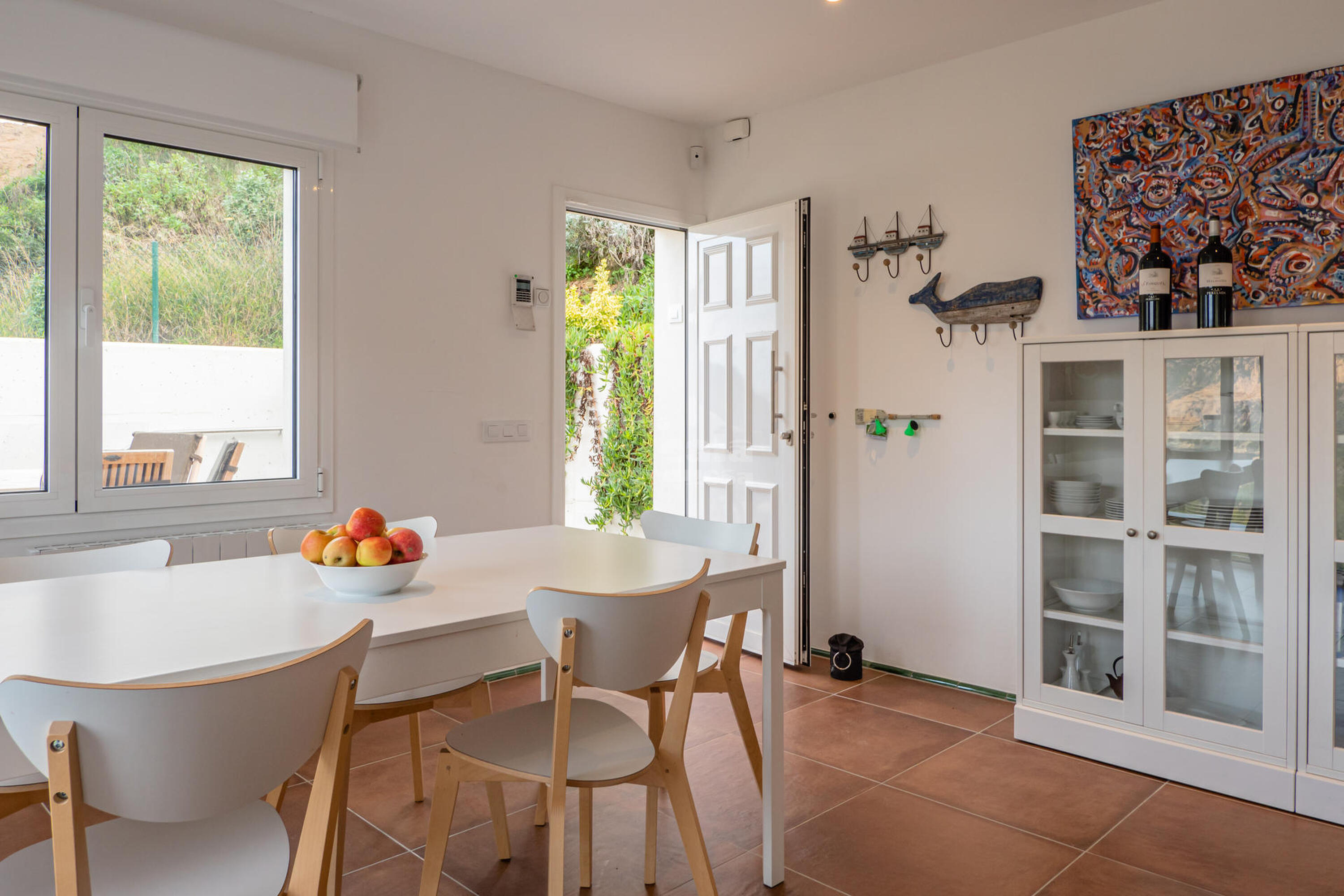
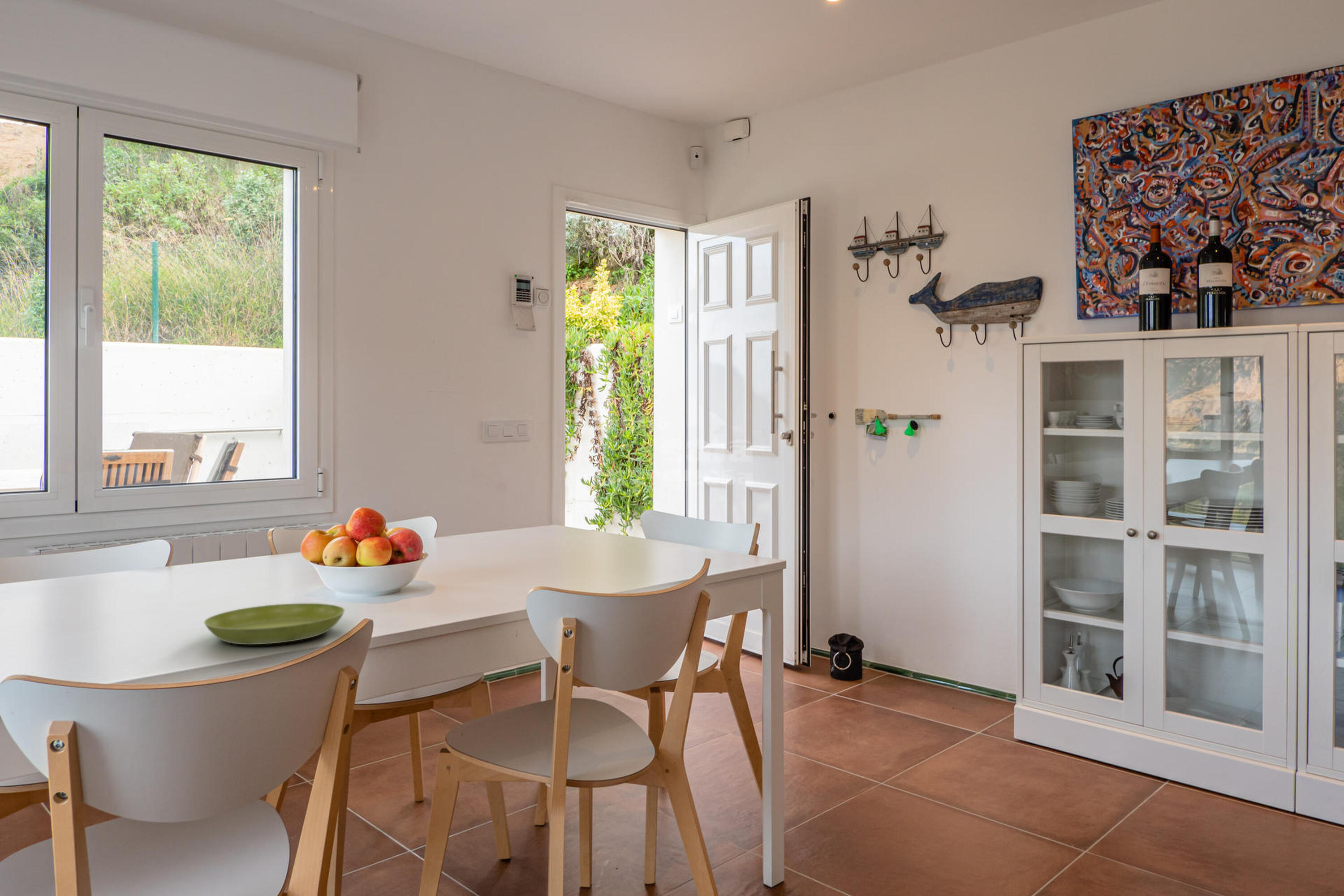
+ saucer [204,603,345,645]
